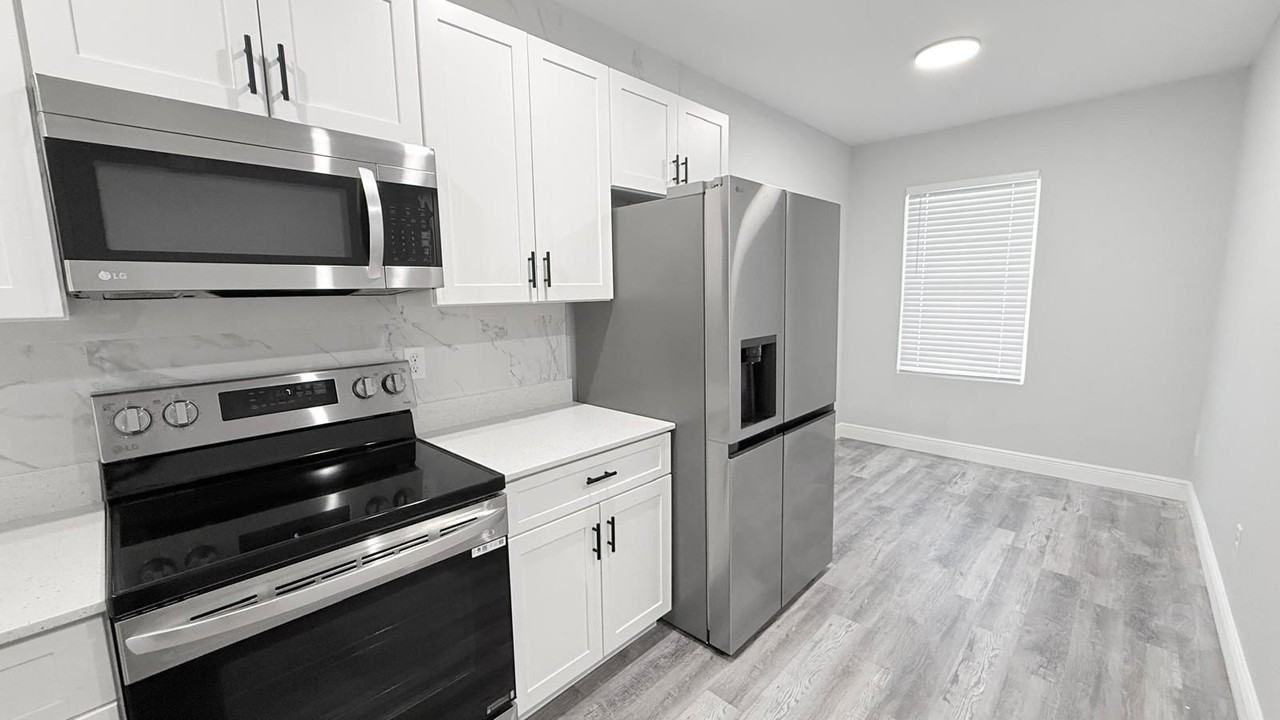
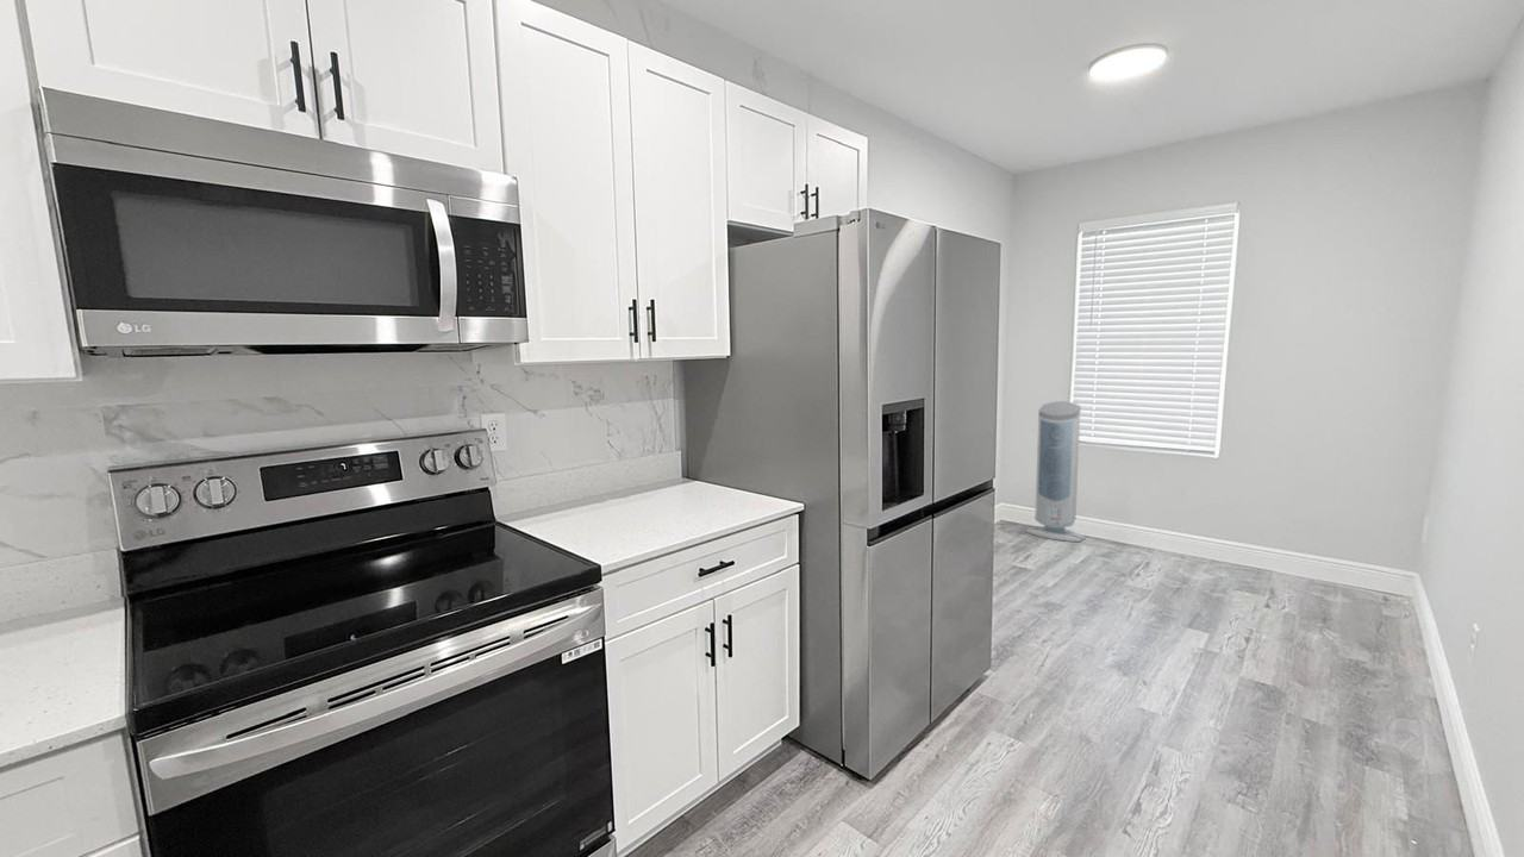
+ air purifier [1024,400,1087,543]
